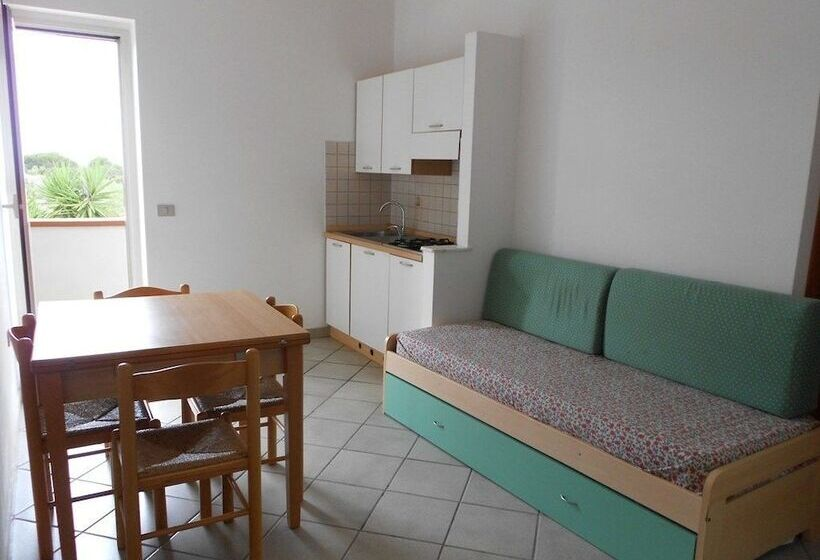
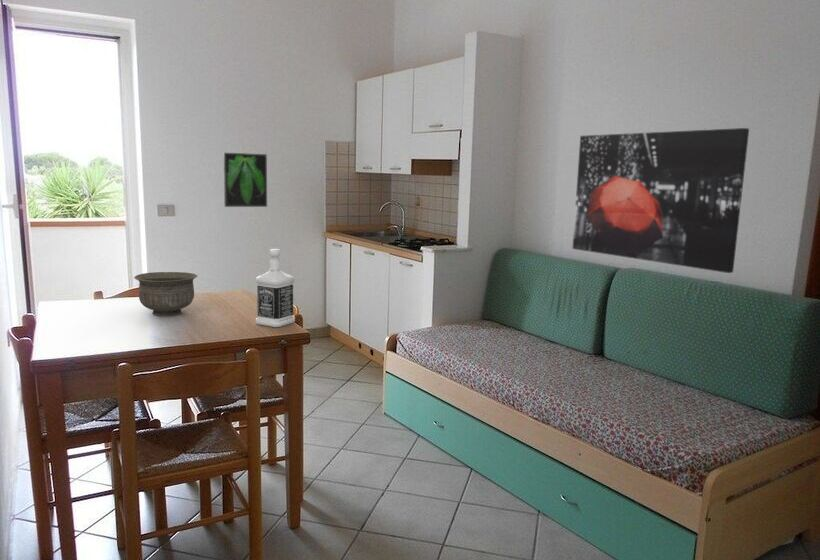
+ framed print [222,152,268,208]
+ bottle [255,248,296,328]
+ bowl [133,271,198,317]
+ wall art [571,127,750,274]
